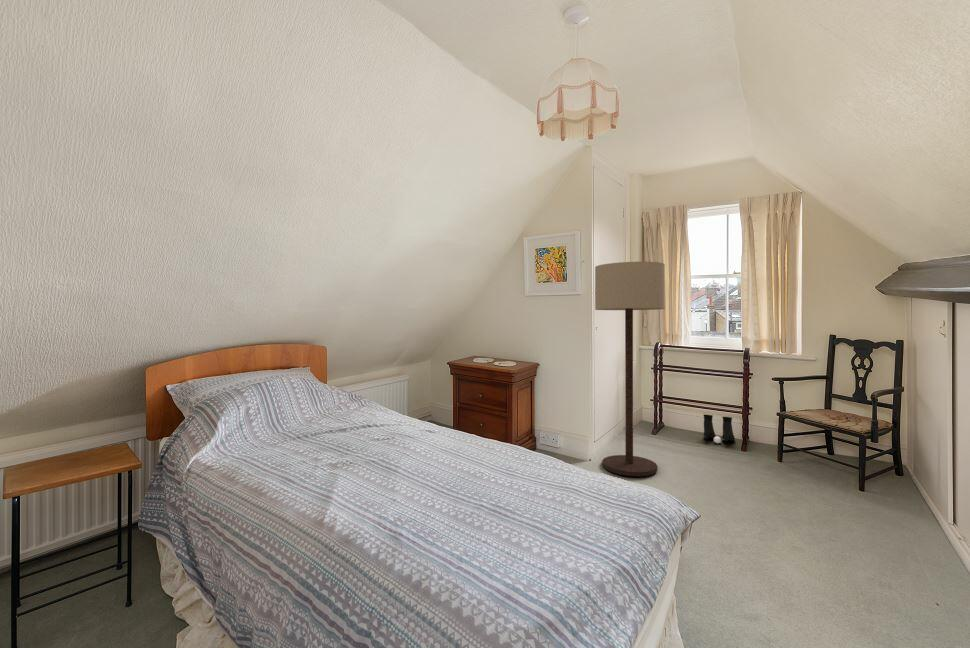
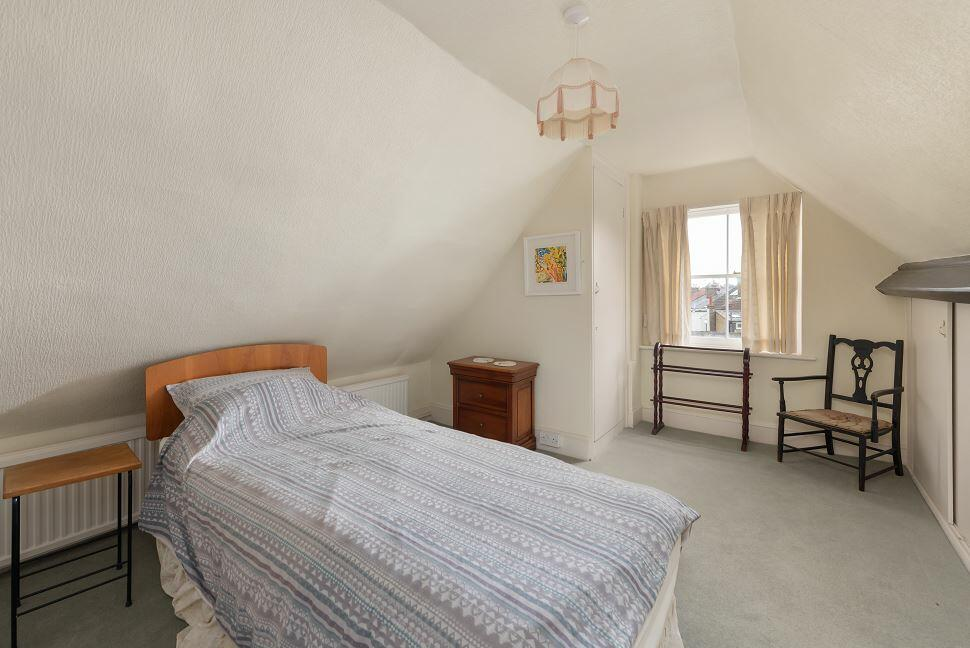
- boots [703,413,736,444]
- floor lamp [594,261,666,477]
